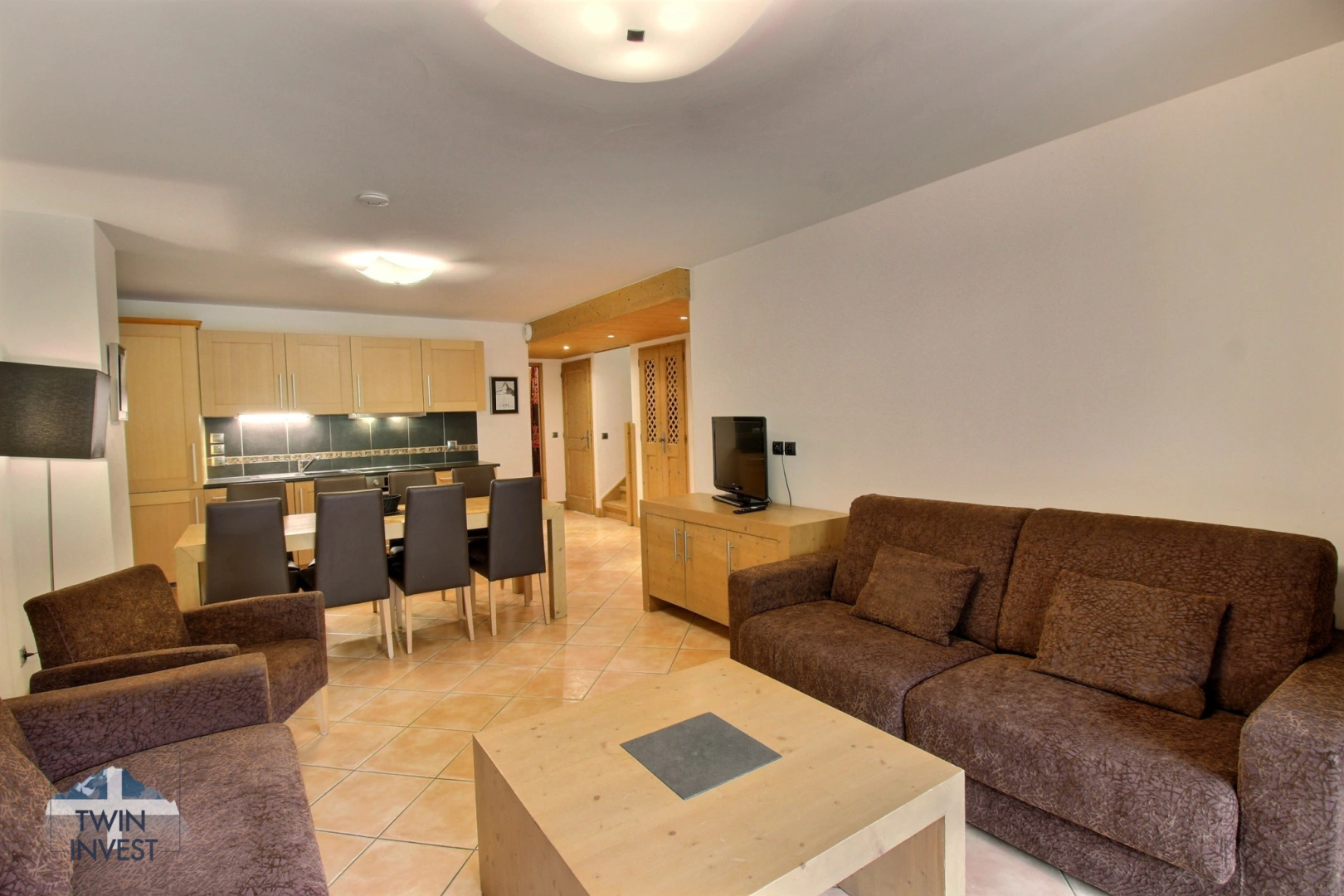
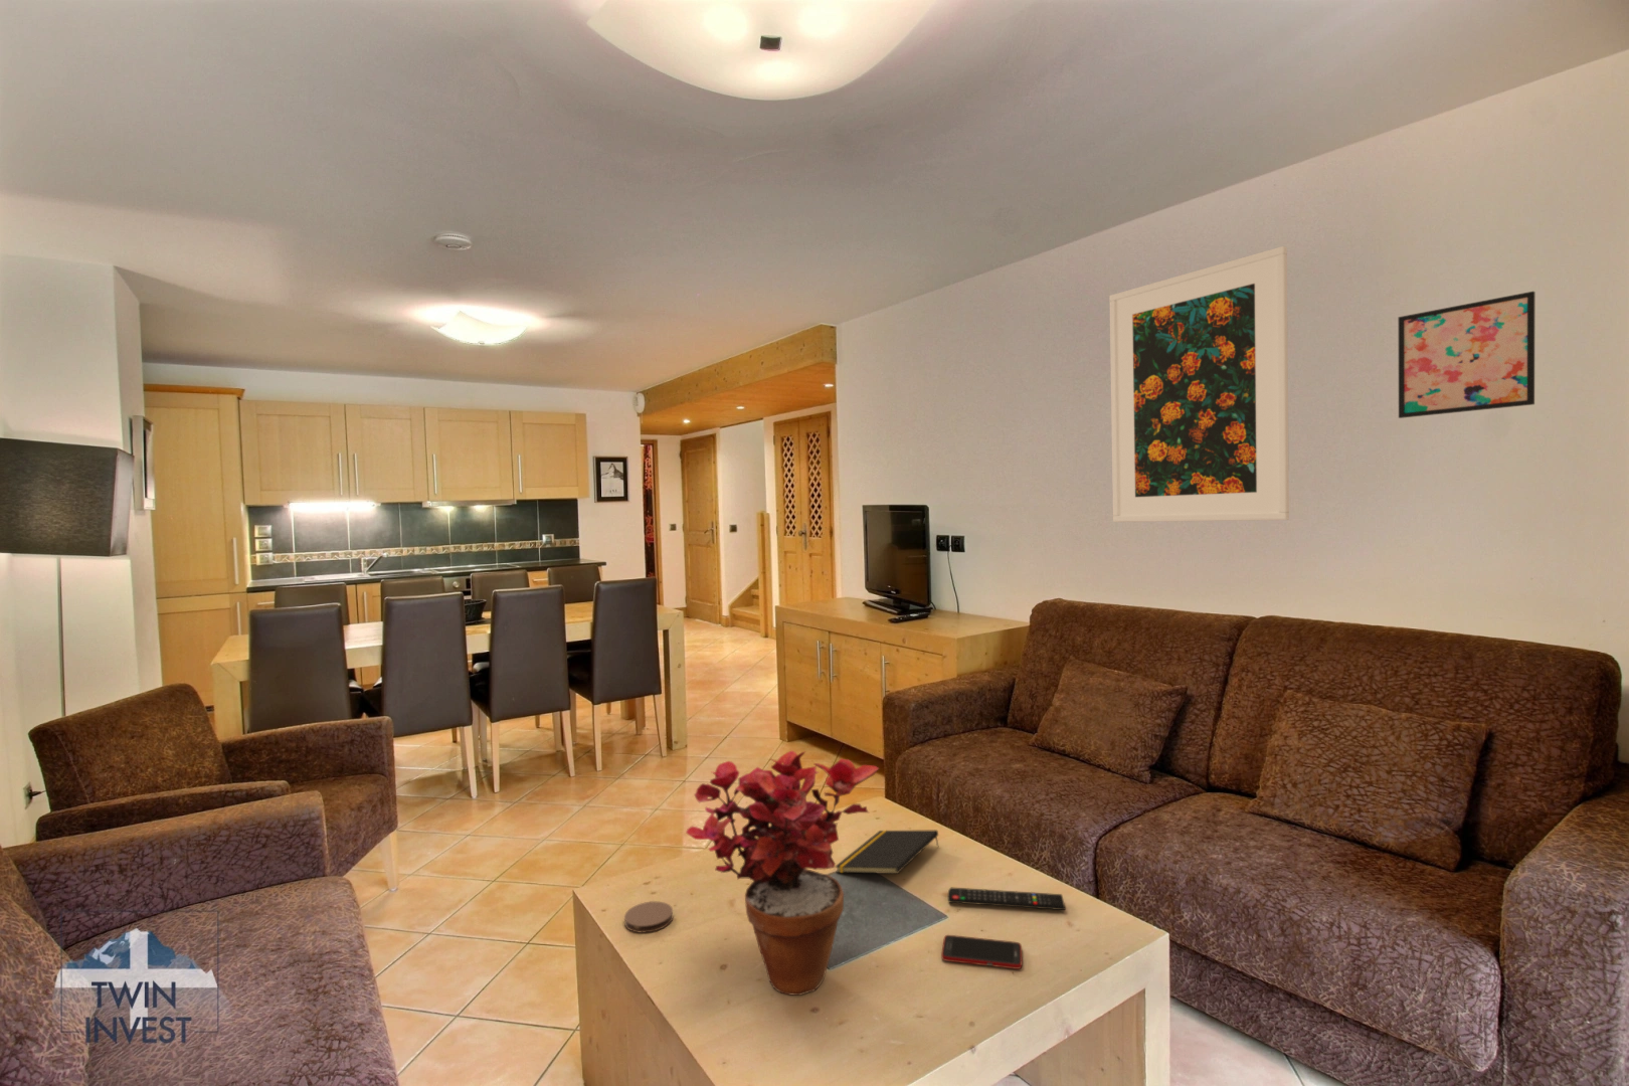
+ notepad [835,829,939,875]
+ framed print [1108,245,1290,522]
+ cell phone [941,934,1024,971]
+ potted plant [685,750,880,996]
+ wall art [1397,291,1536,419]
+ remote control [948,886,1065,911]
+ coaster [623,901,674,933]
